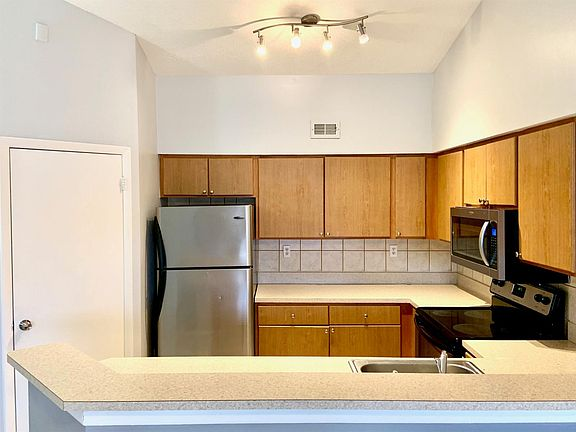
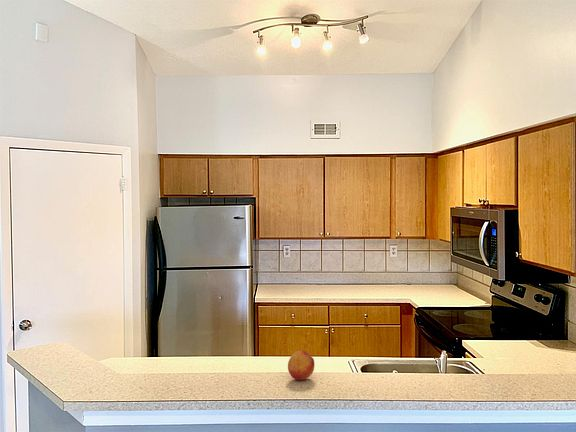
+ fruit [287,349,315,381]
